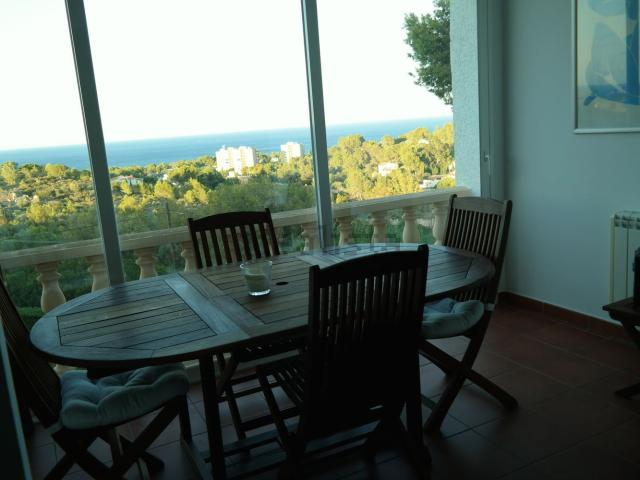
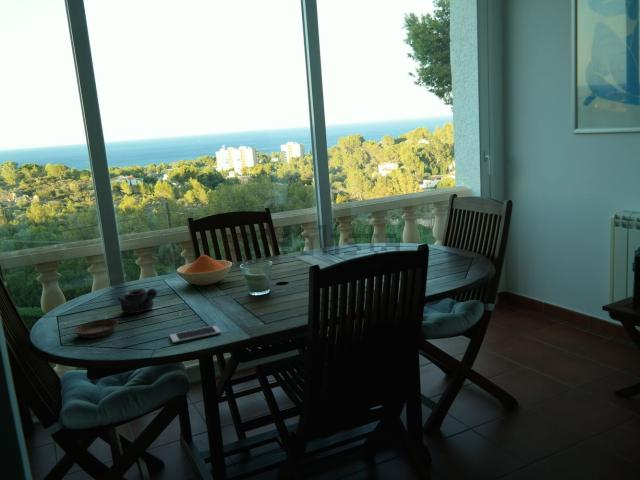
+ saucer [73,318,119,339]
+ teapot [117,287,158,314]
+ cell phone [169,325,222,344]
+ bowl [176,254,233,286]
